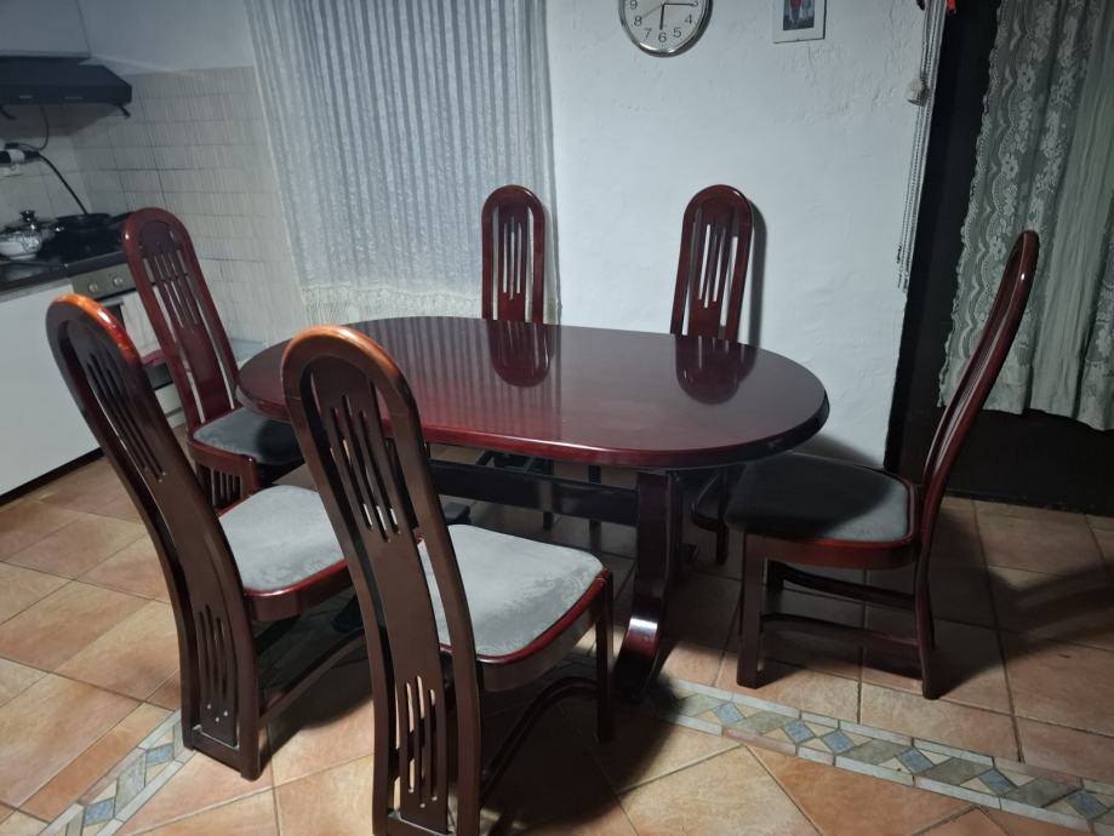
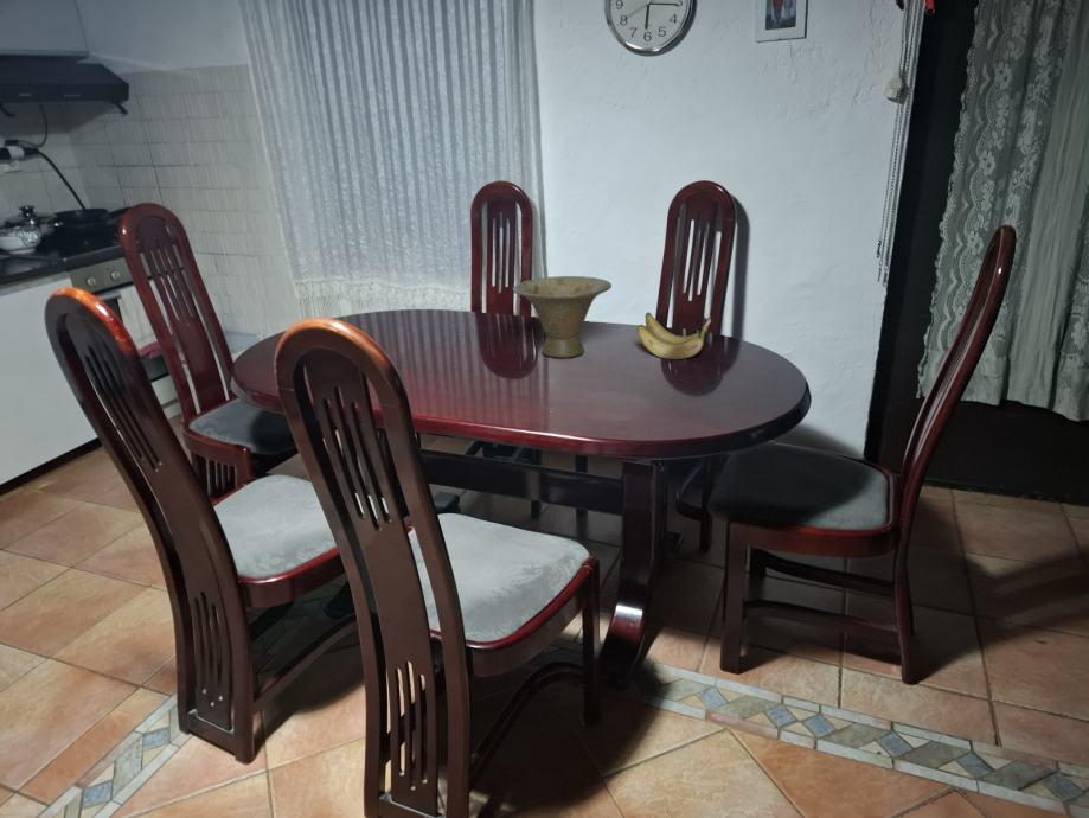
+ banana [636,312,713,360]
+ bowl [512,275,613,359]
